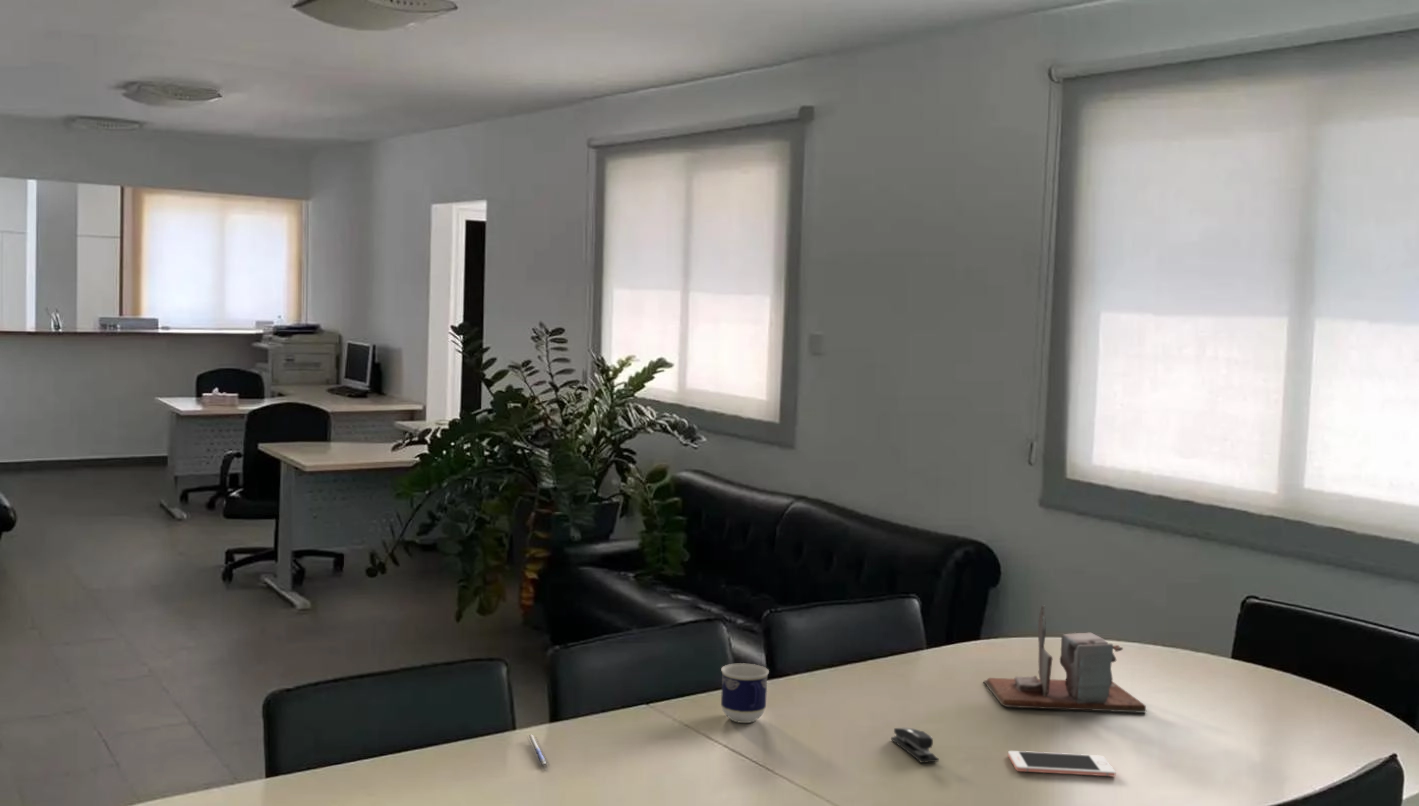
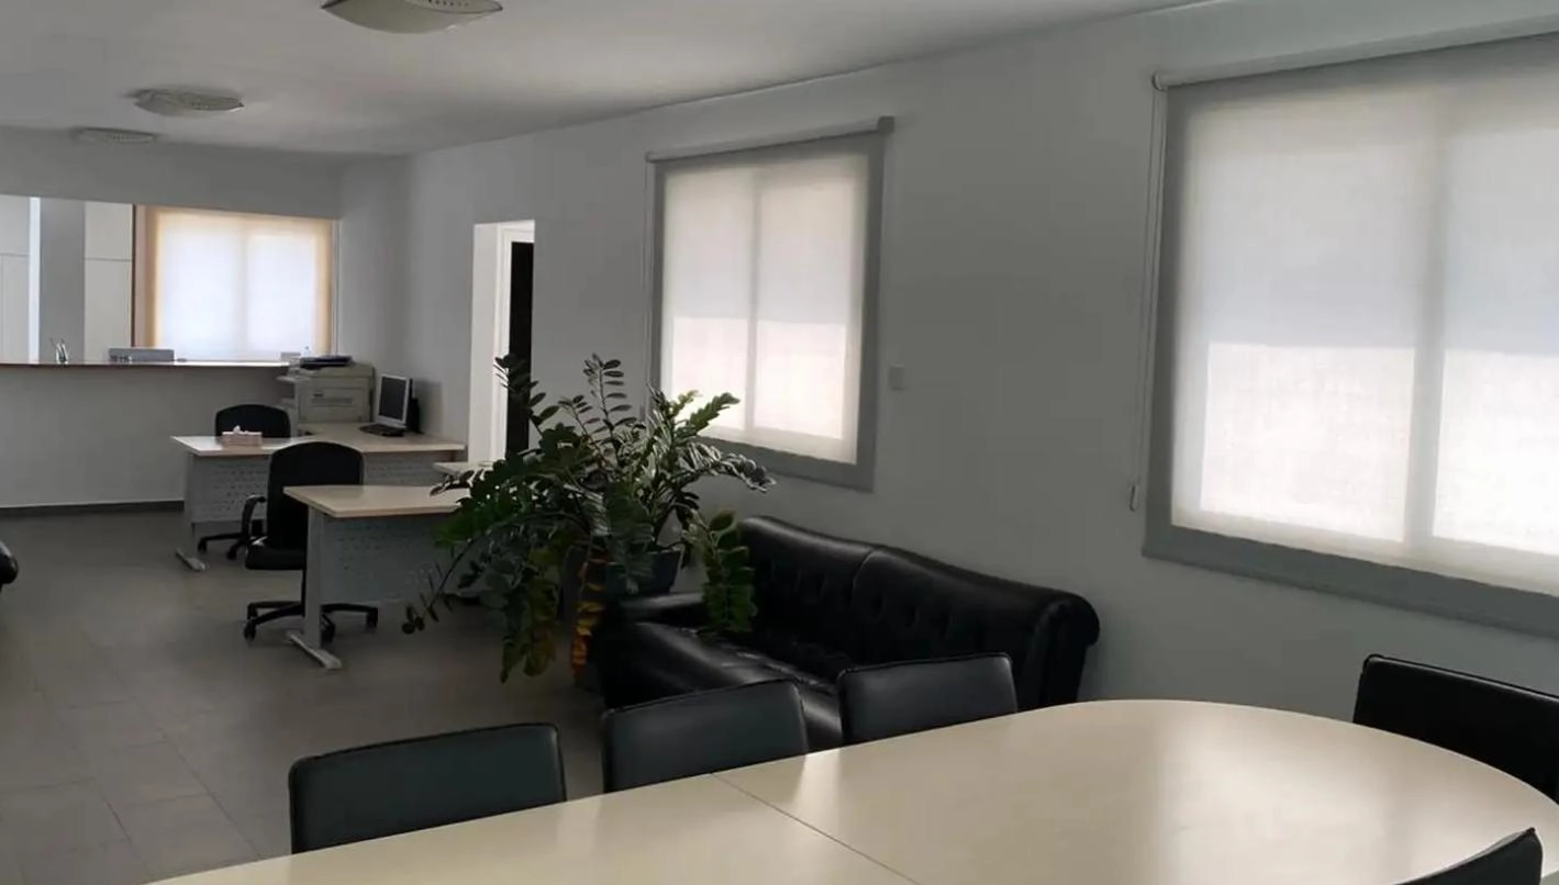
- desk organizer [982,604,1147,714]
- stapler [890,727,940,764]
- cell phone [1007,750,1116,778]
- cup [720,662,770,724]
- pen [526,733,550,767]
